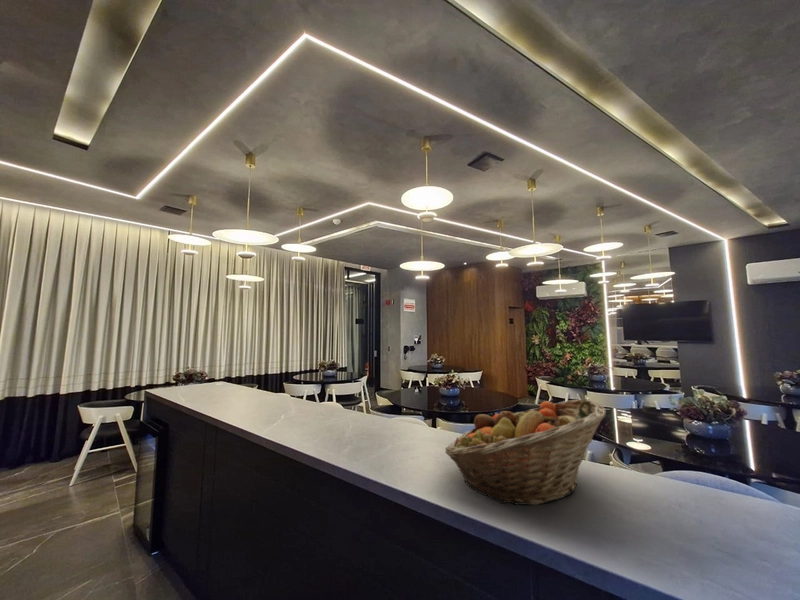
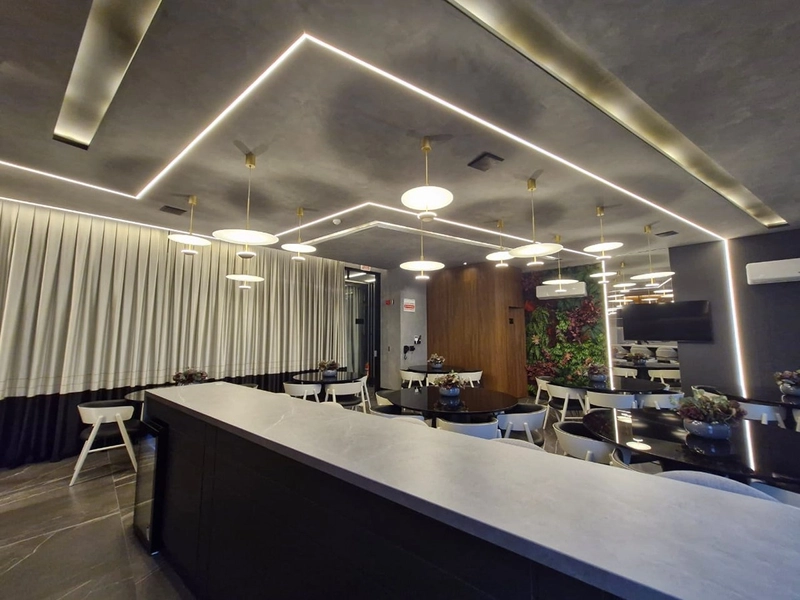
- fruit basket [444,398,607,506]
